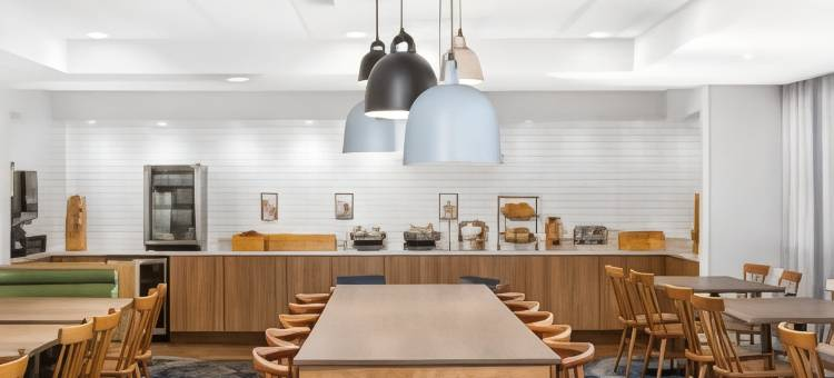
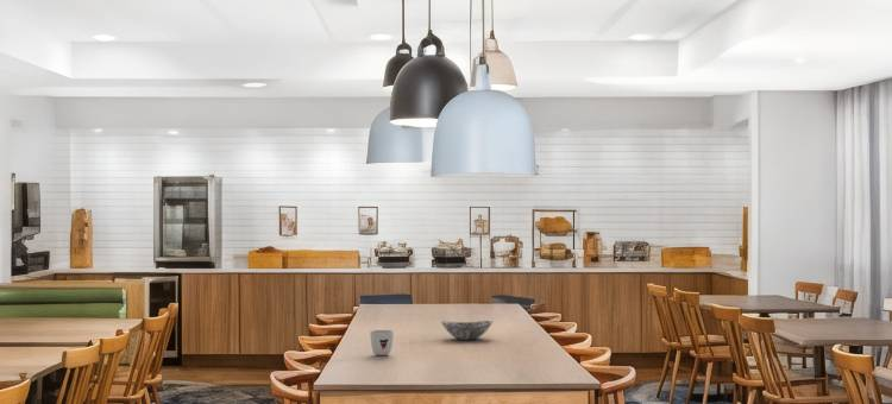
+ mug [369,329,395,356]
+ decorative bowl [440,320,494,341]
